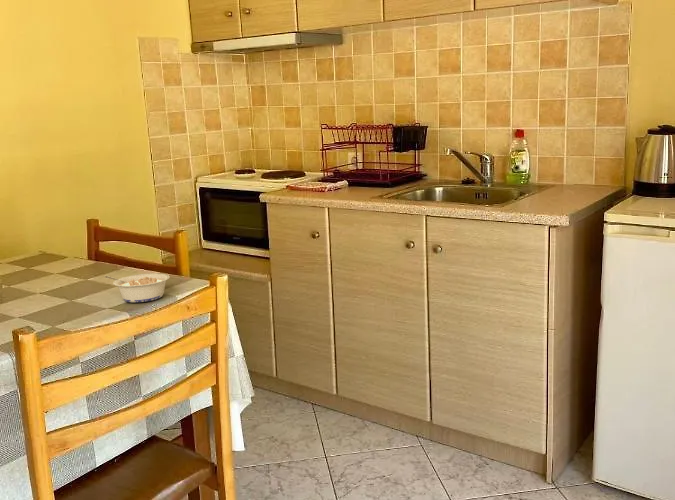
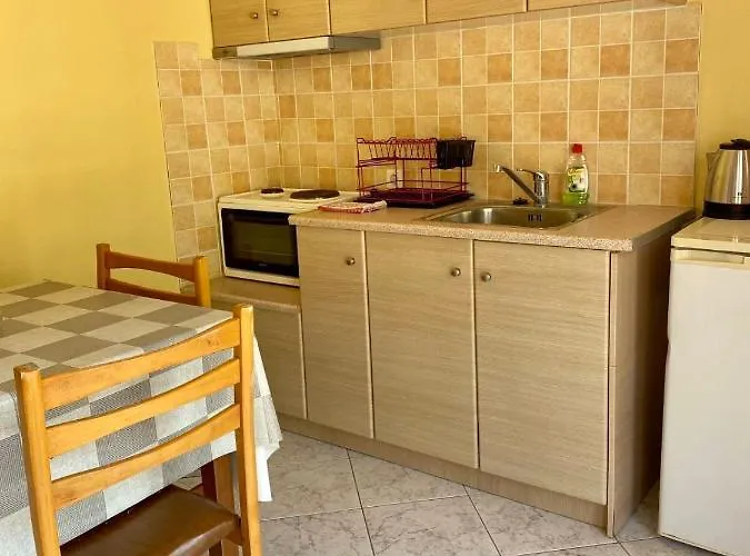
- legume [104,272,171,303]
